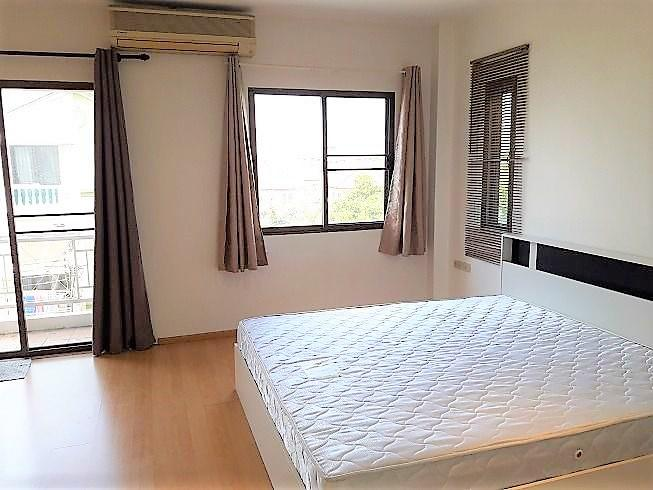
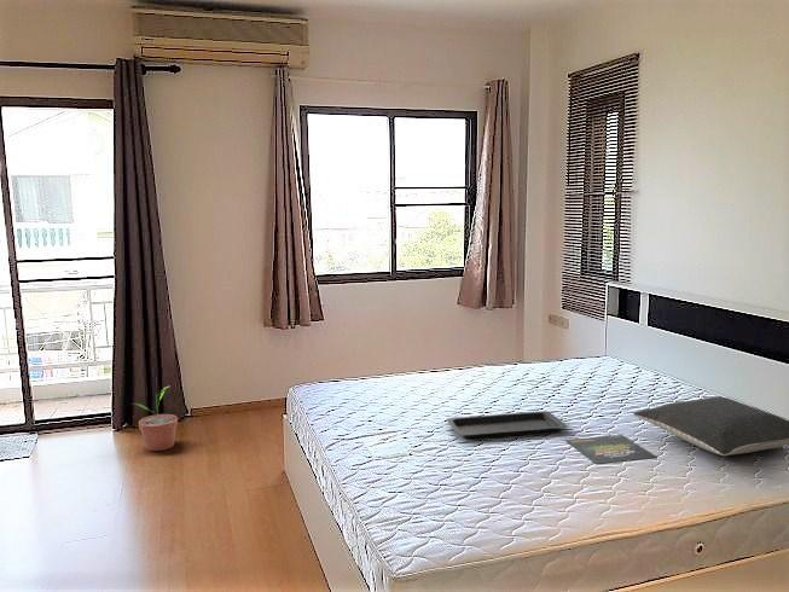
+ potted plant [132,385,179,452]
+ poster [564,434,657,465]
+ pillow [632,396,789,457]
+ serving tray [445,410,569,440]
